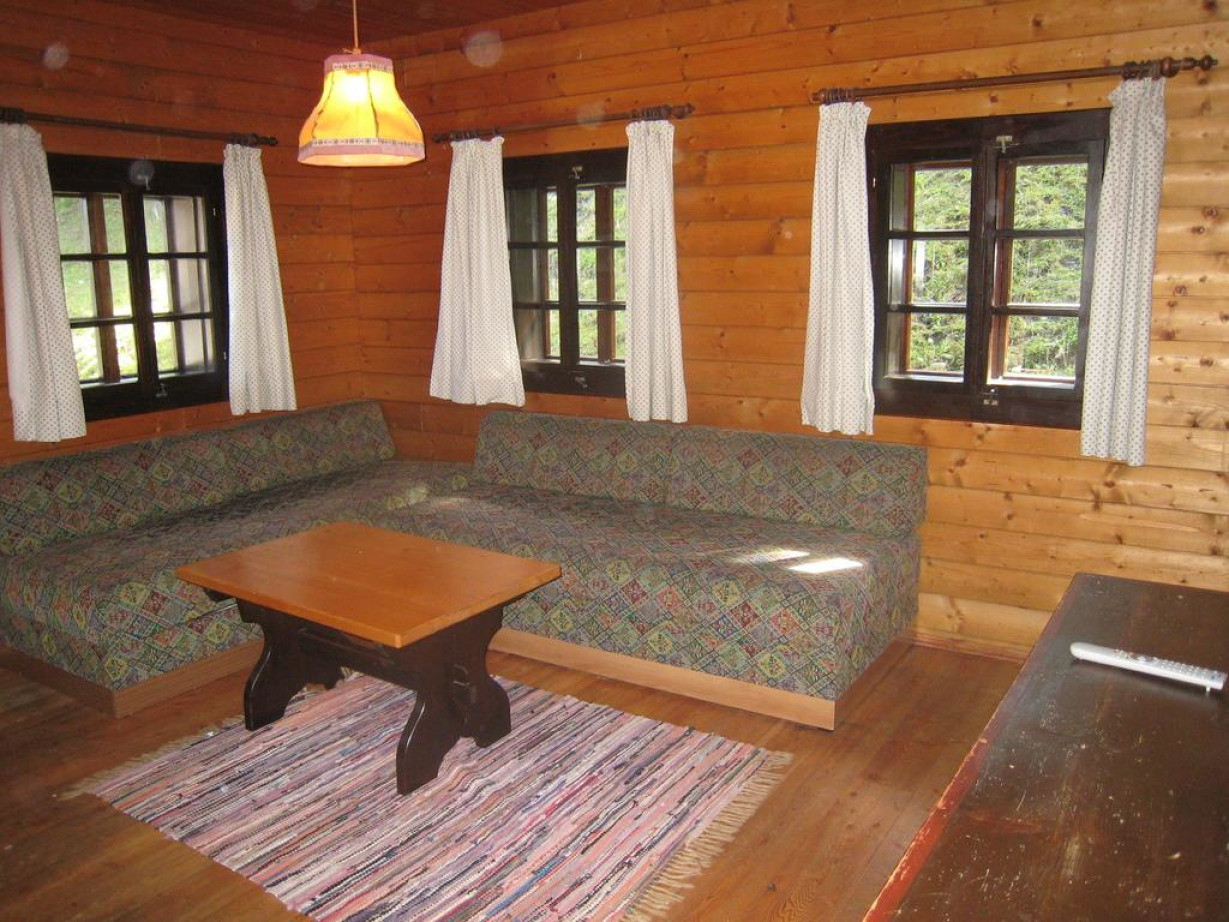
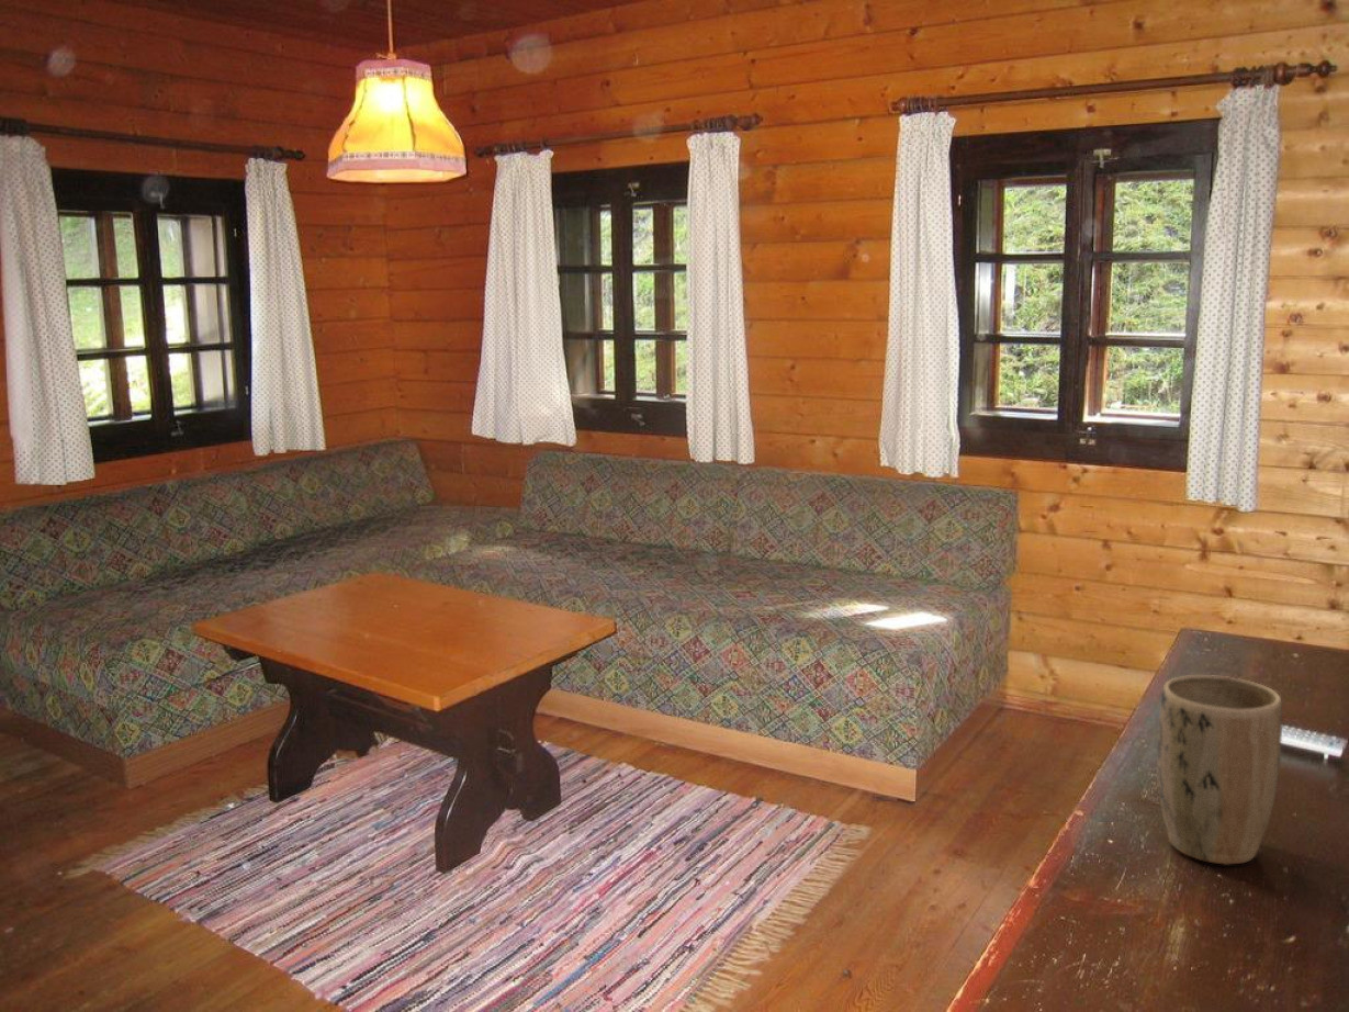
+ plant pot [1156,674,1283,866]
